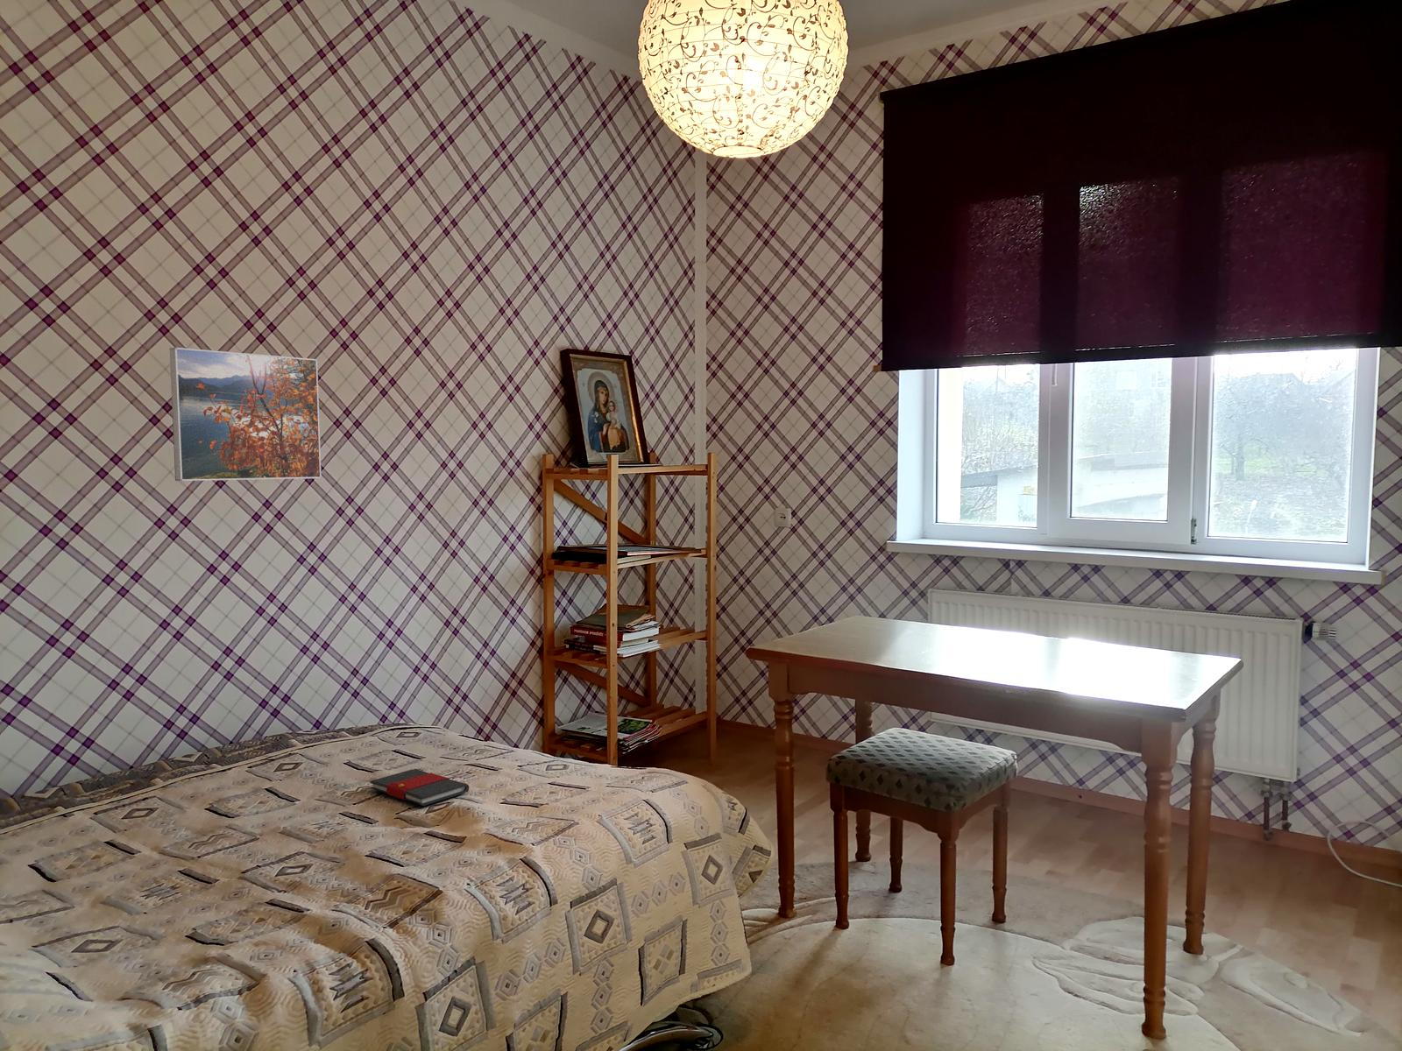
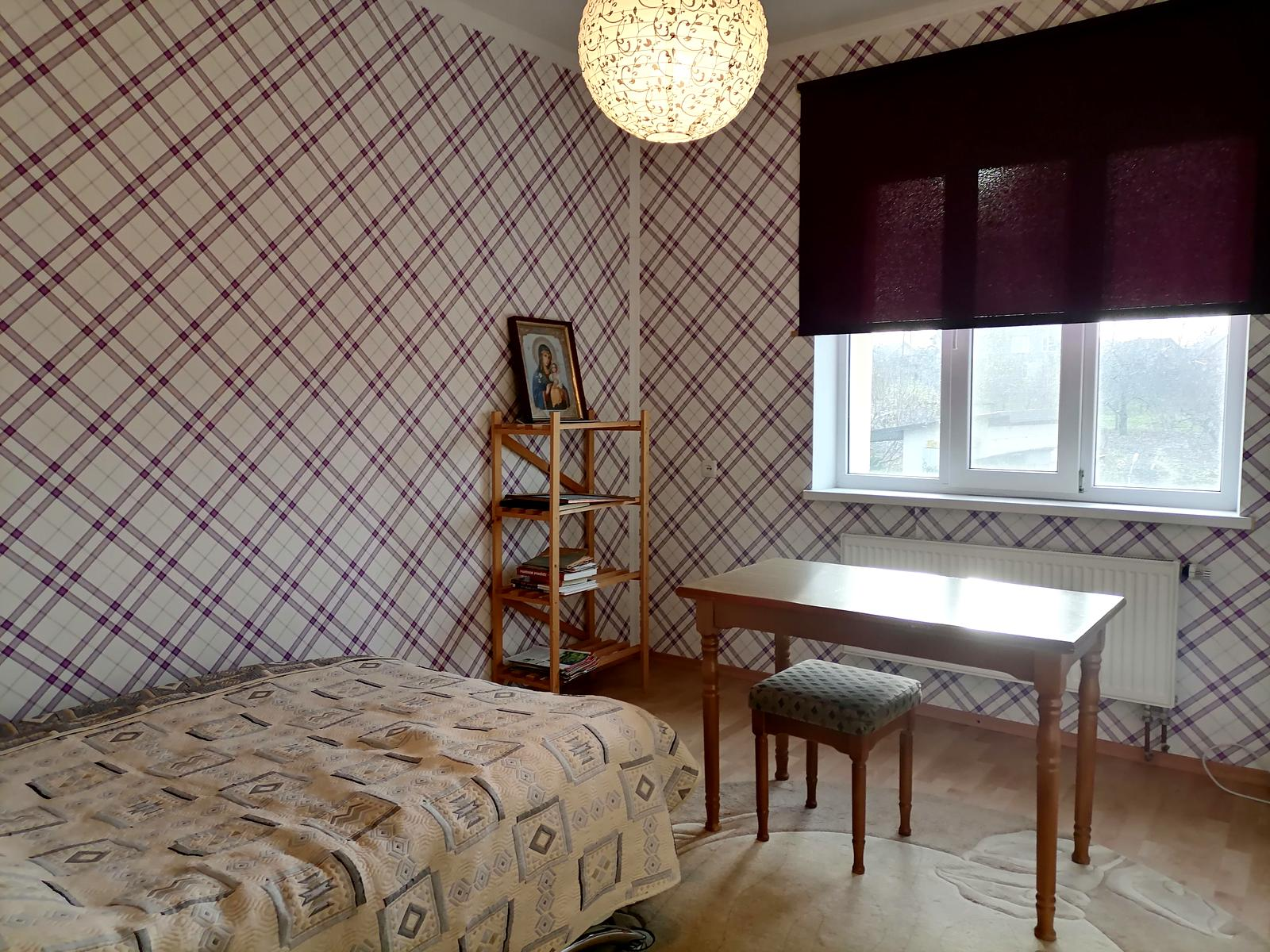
- book [369,768,469,807]
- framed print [169,347,322,481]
